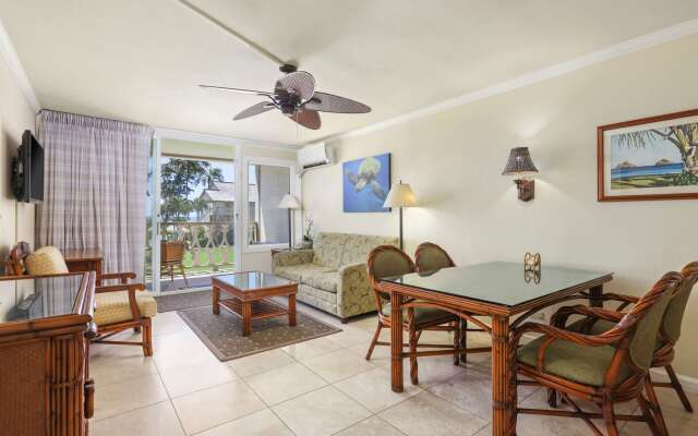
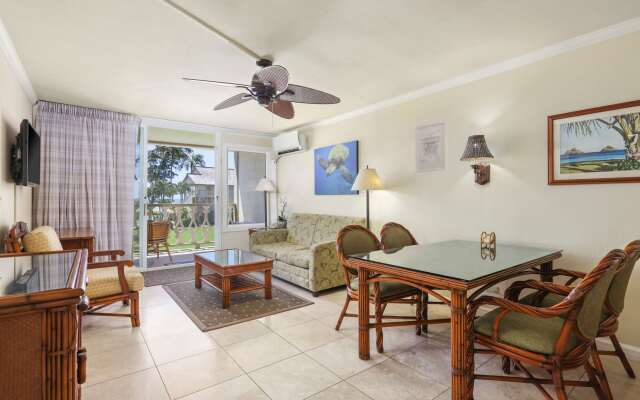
+ wall art [414,119,448,174]
